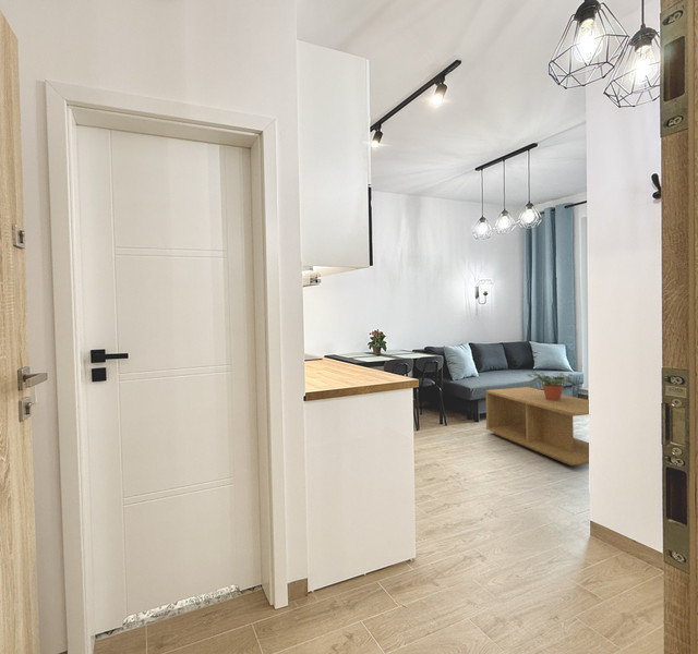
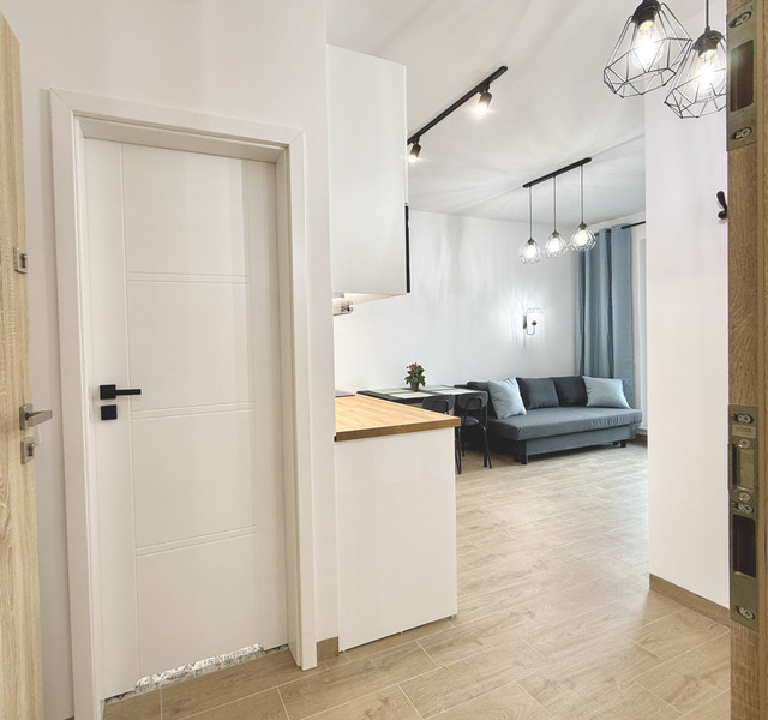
- potted plant [521,370,583,401]
- coffee table [484,386,590,467]
